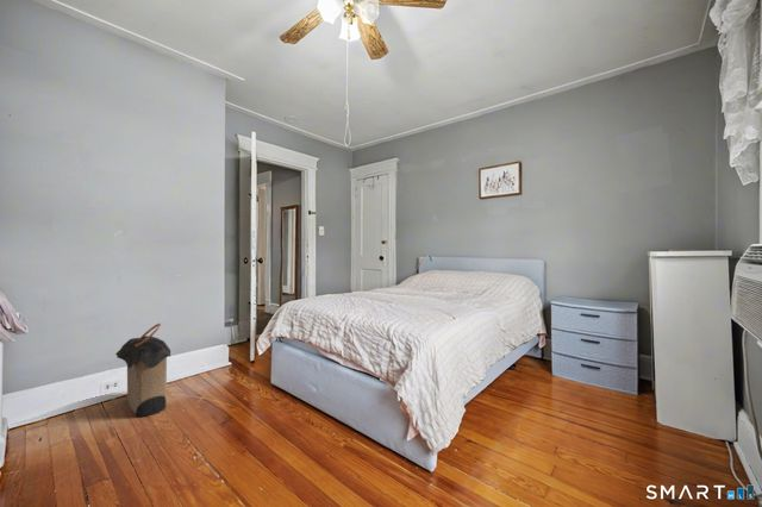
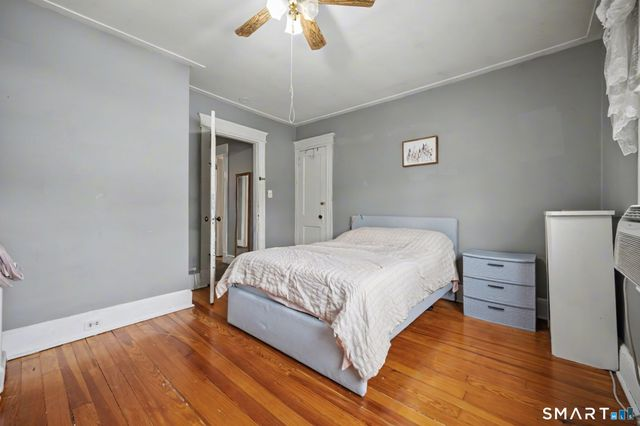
- laundry hamper [114,323,171,418]
